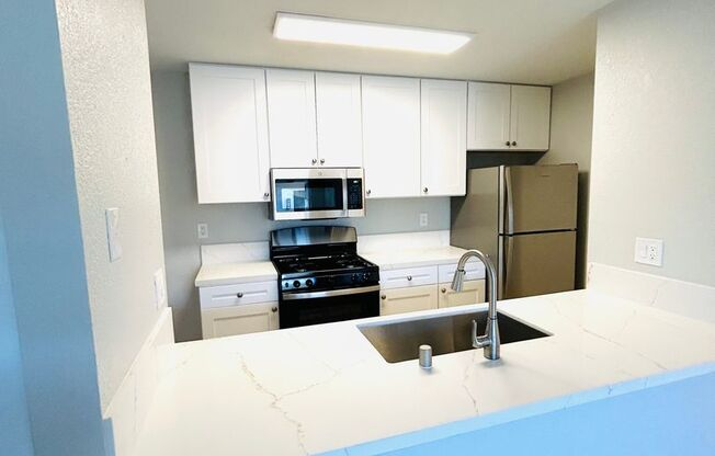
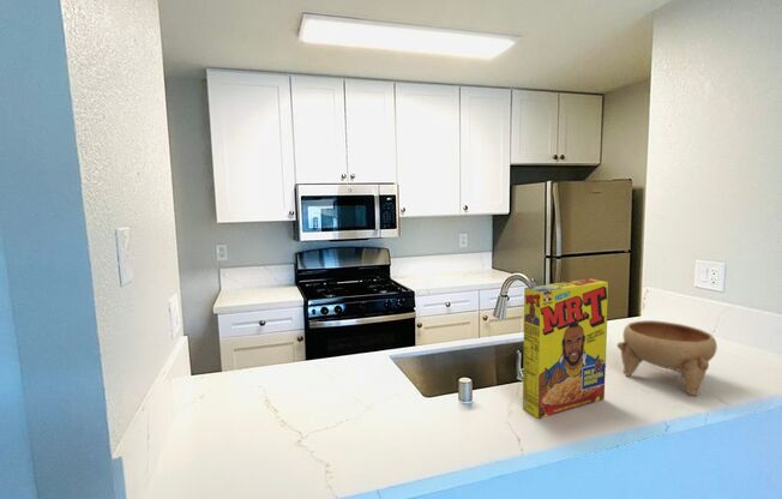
+ cereal box [522,278,609,420]
+ bowl [616,319,718,397]
